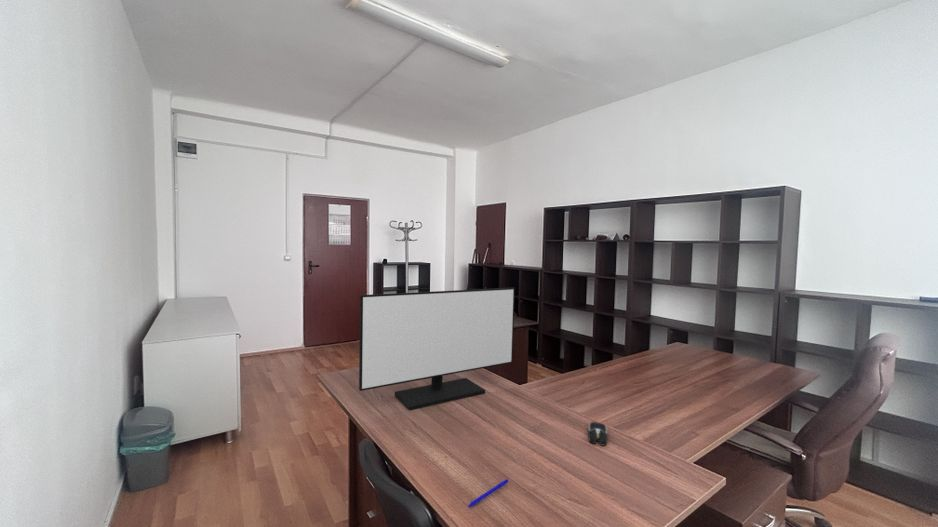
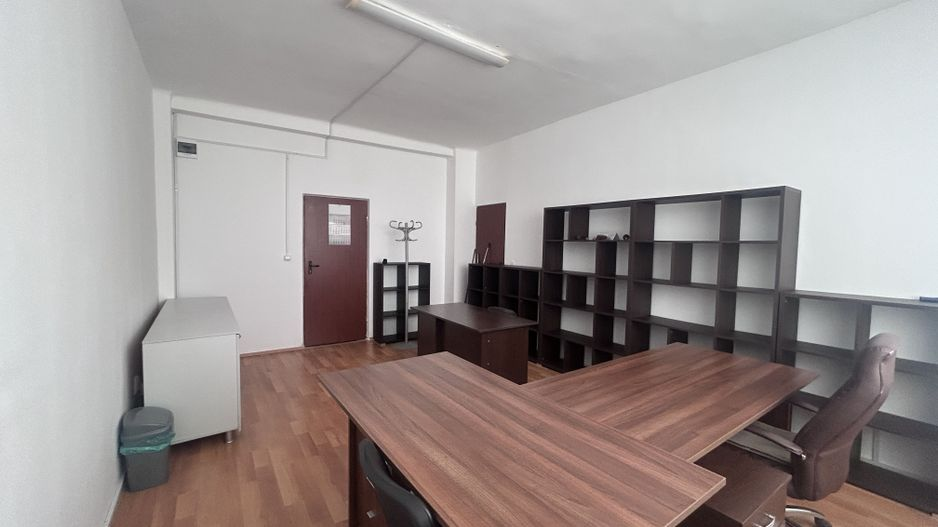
- computer mouse [587,421,608,447]
- monitor [358,287,516,412]
- pen [467,478,509,508]
